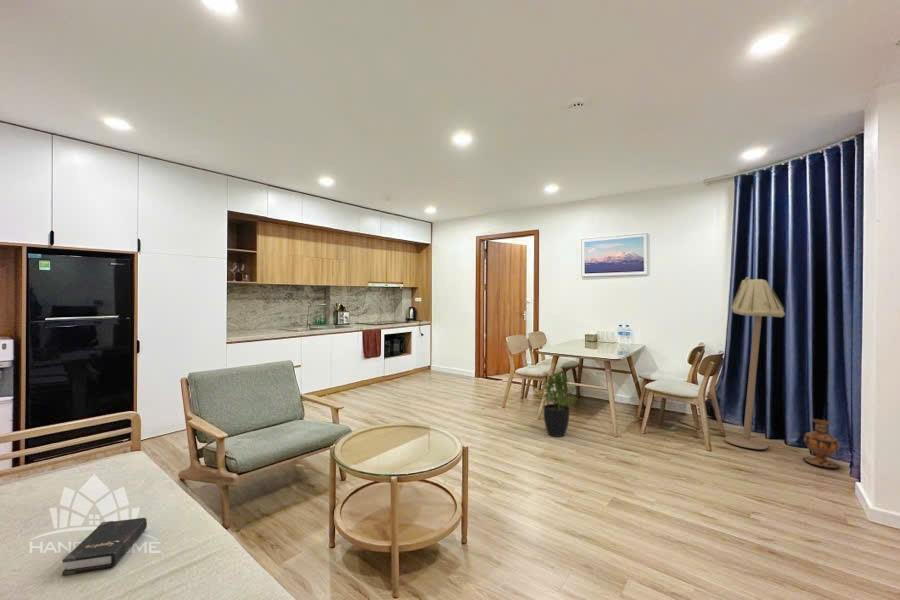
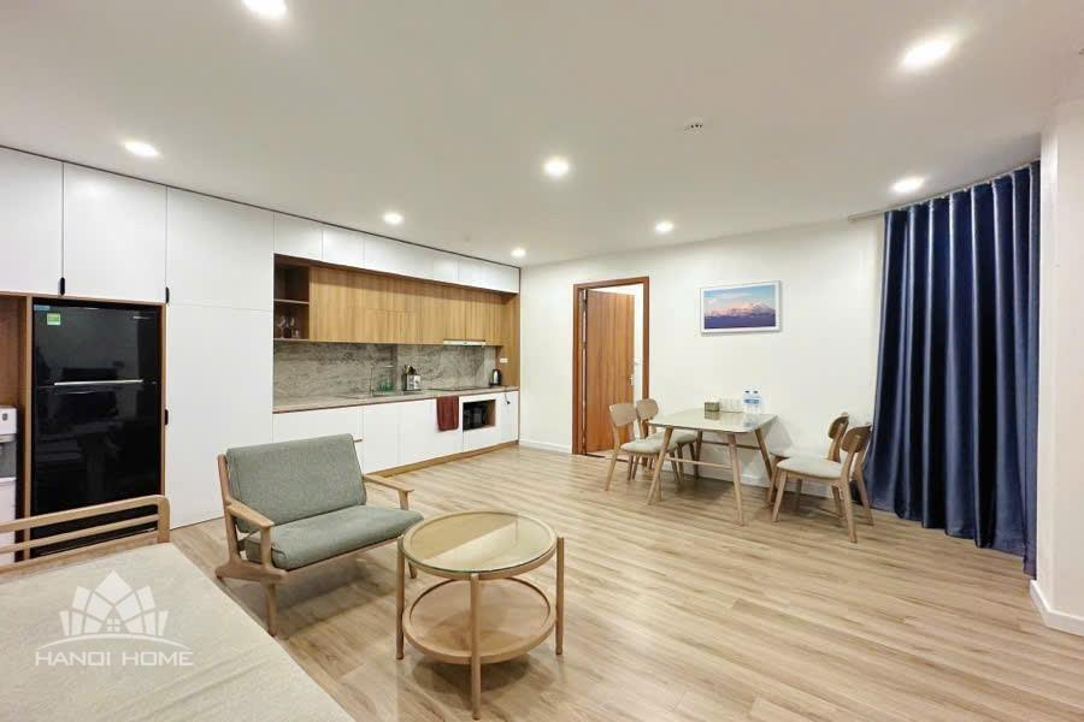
- floor lamp [723,276,786,450]
- hardback book [61,517,148,576]
- potted plant [534,371,578,438]
- vase [802,418,841,470]
